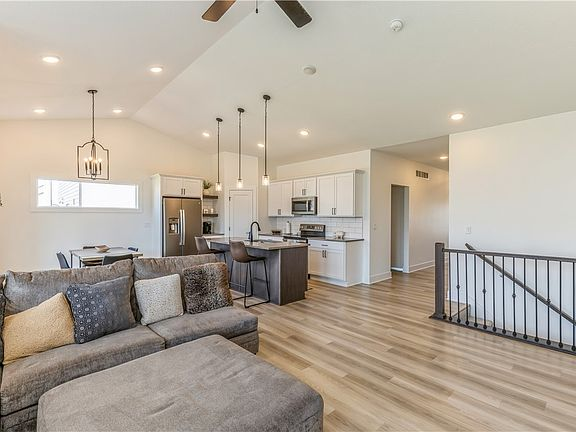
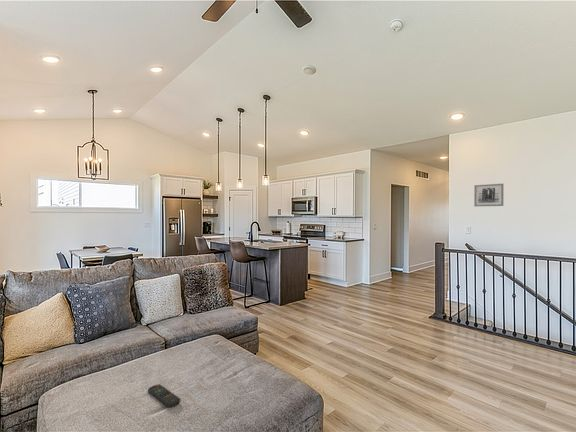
+ wall art [473,183,504,207]
+ remote control [147,383,181,408]
